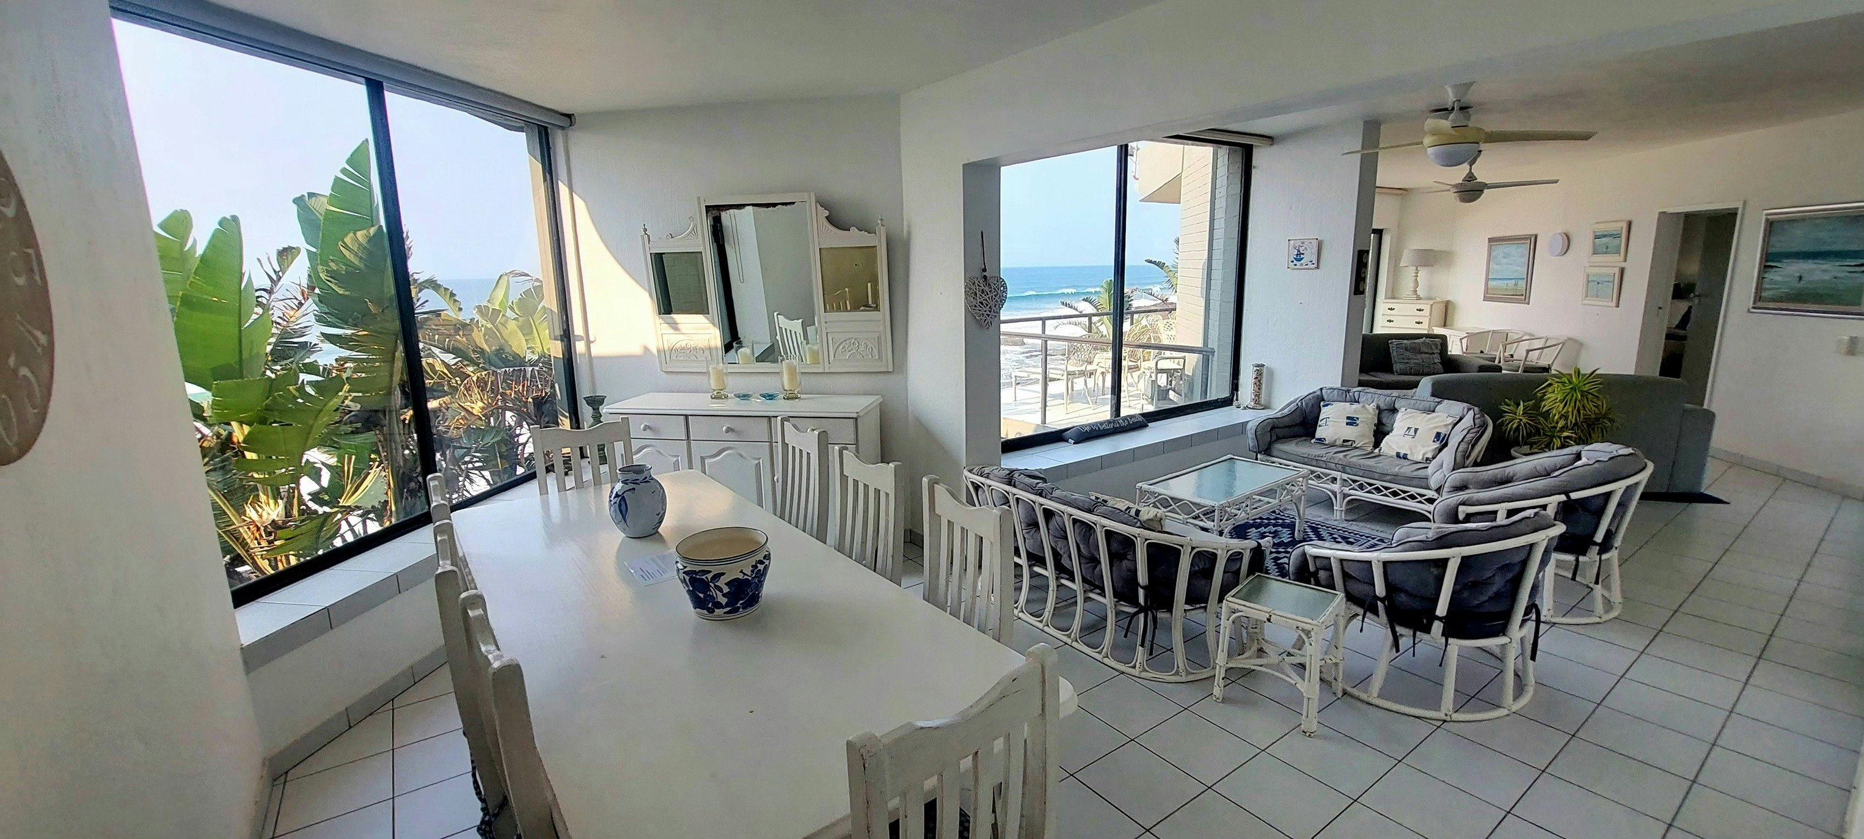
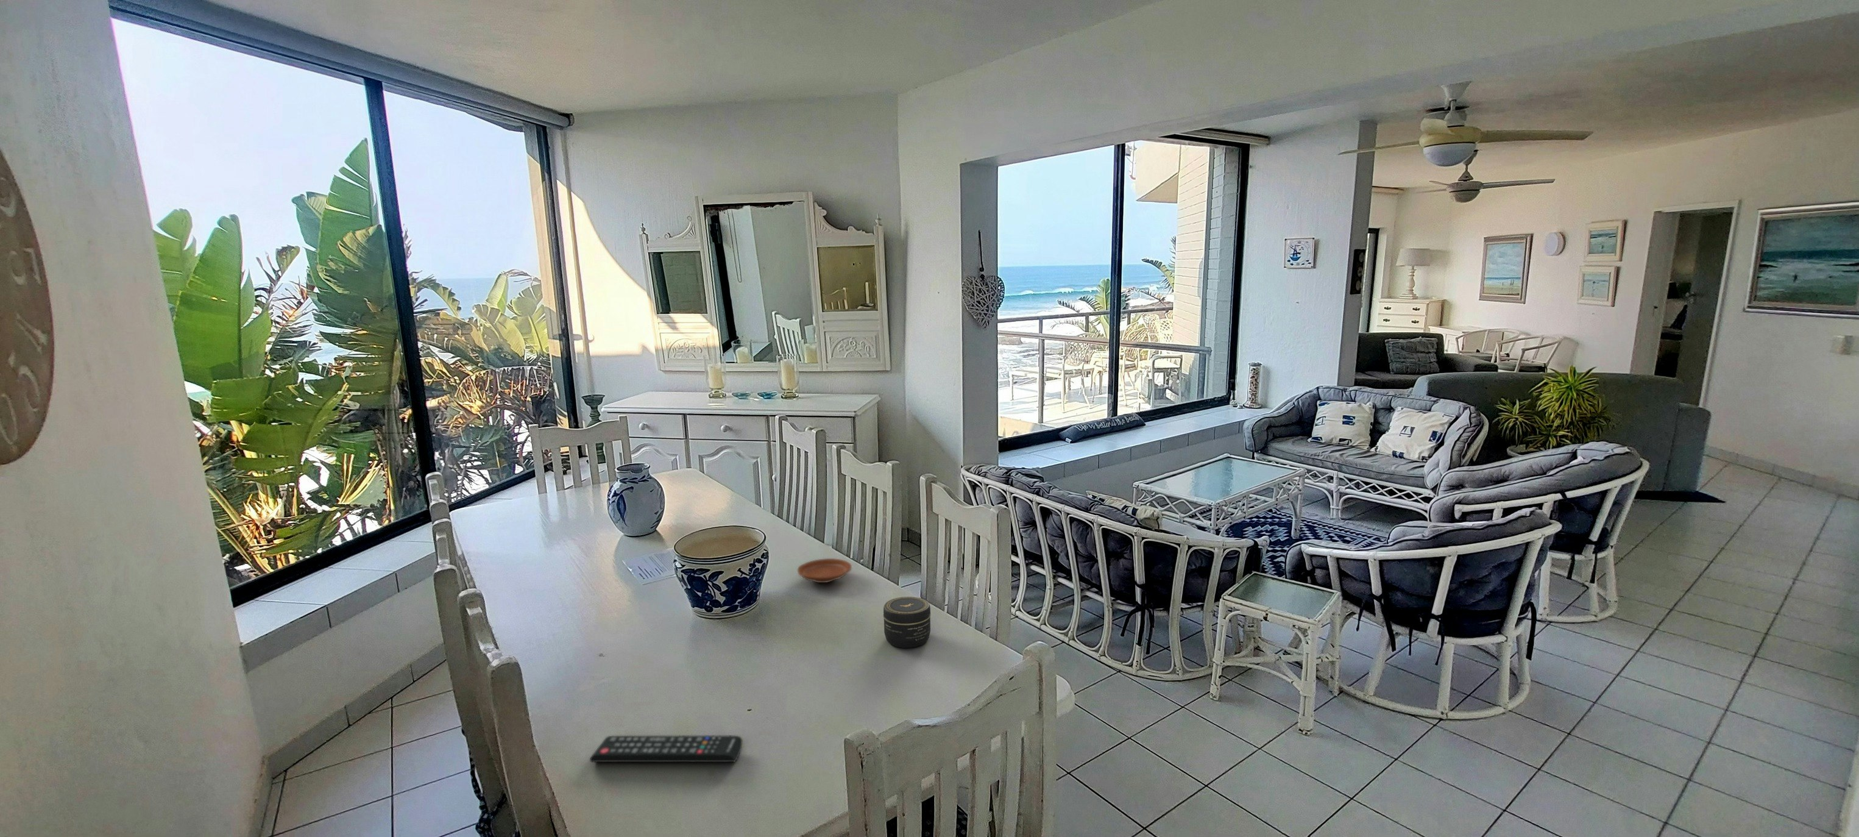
+ jar [883,596,932,648]
+ plate [797,557,852,583]
+ remote control [589,735,742,762]
